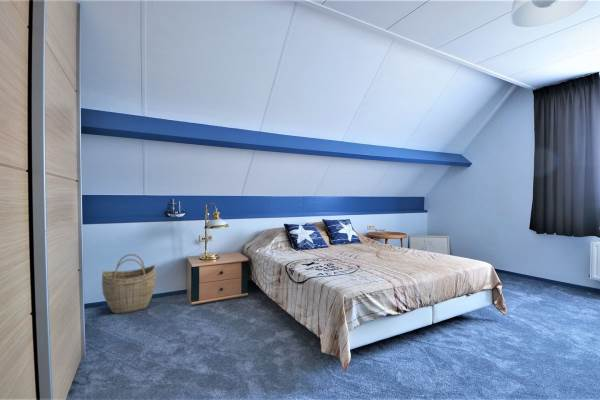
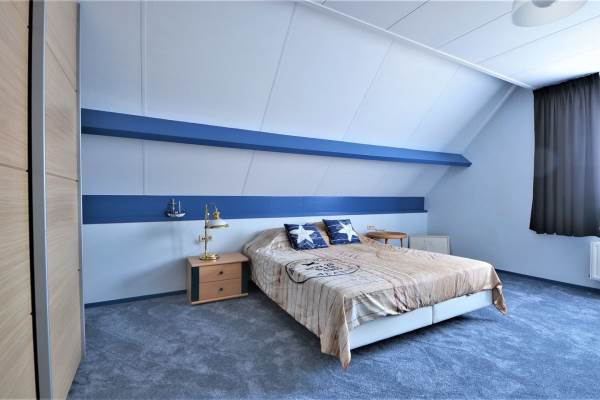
- woven basket [101,253,157,315]
